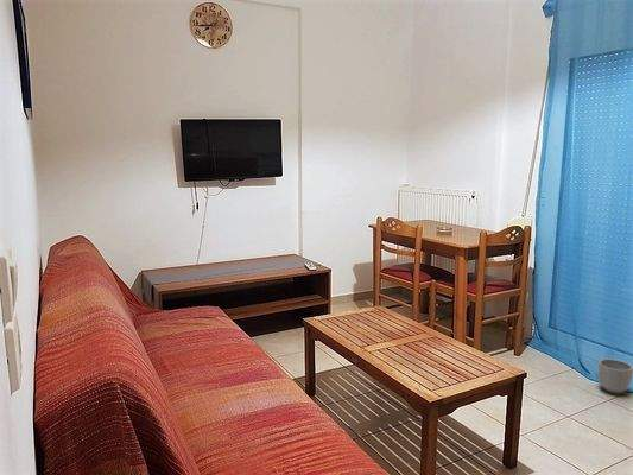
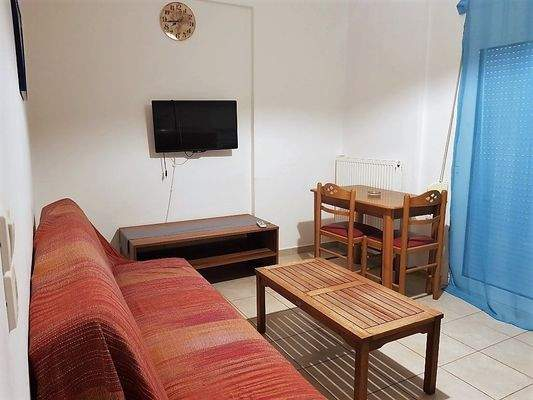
- planter [597,357,633,395]
